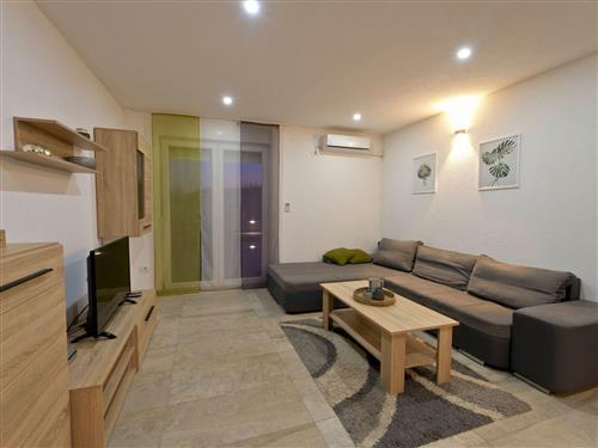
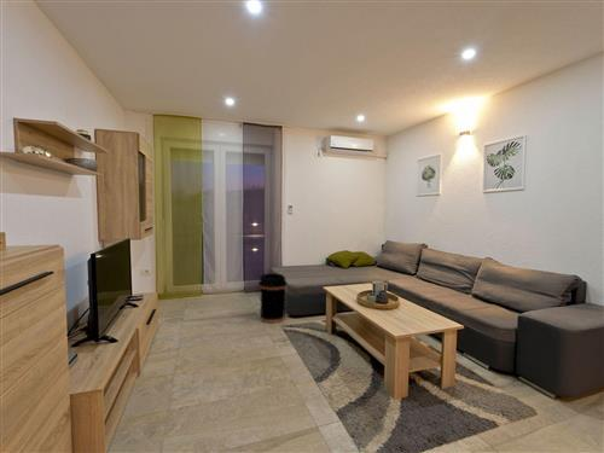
+ trash can [257,272,289,324]
